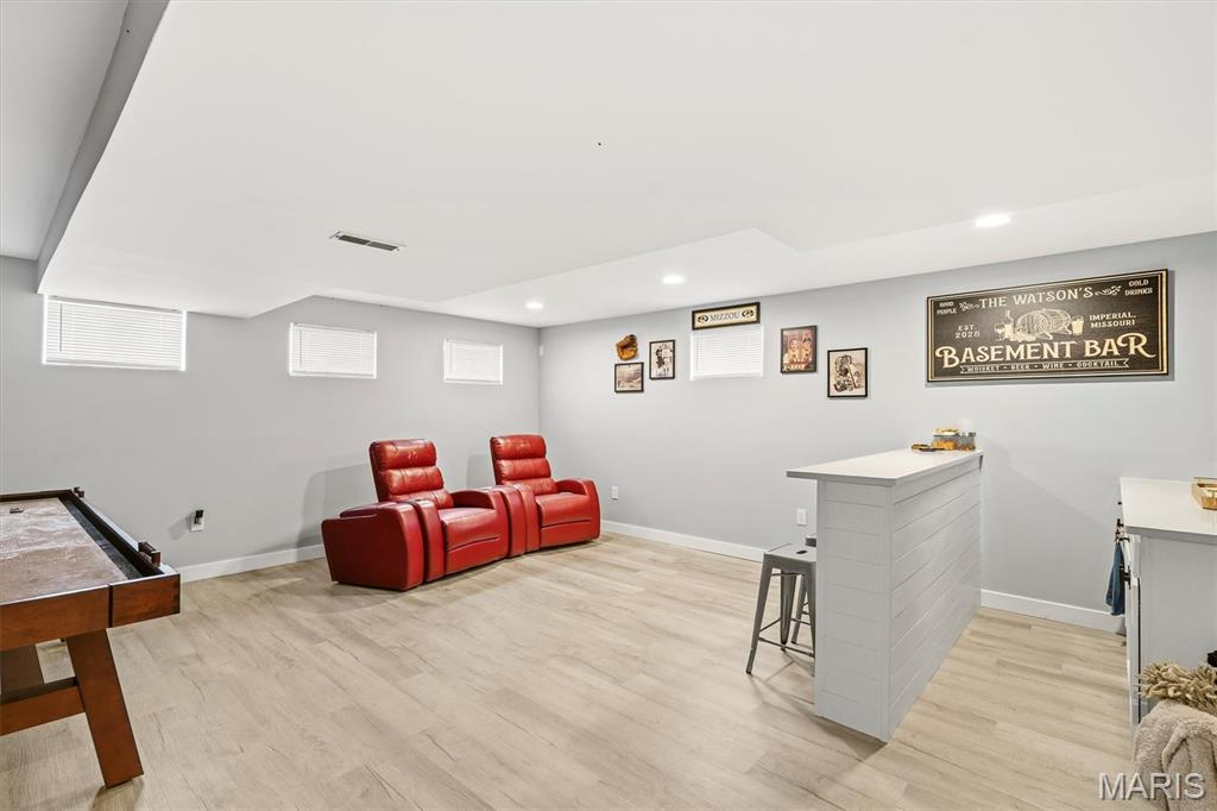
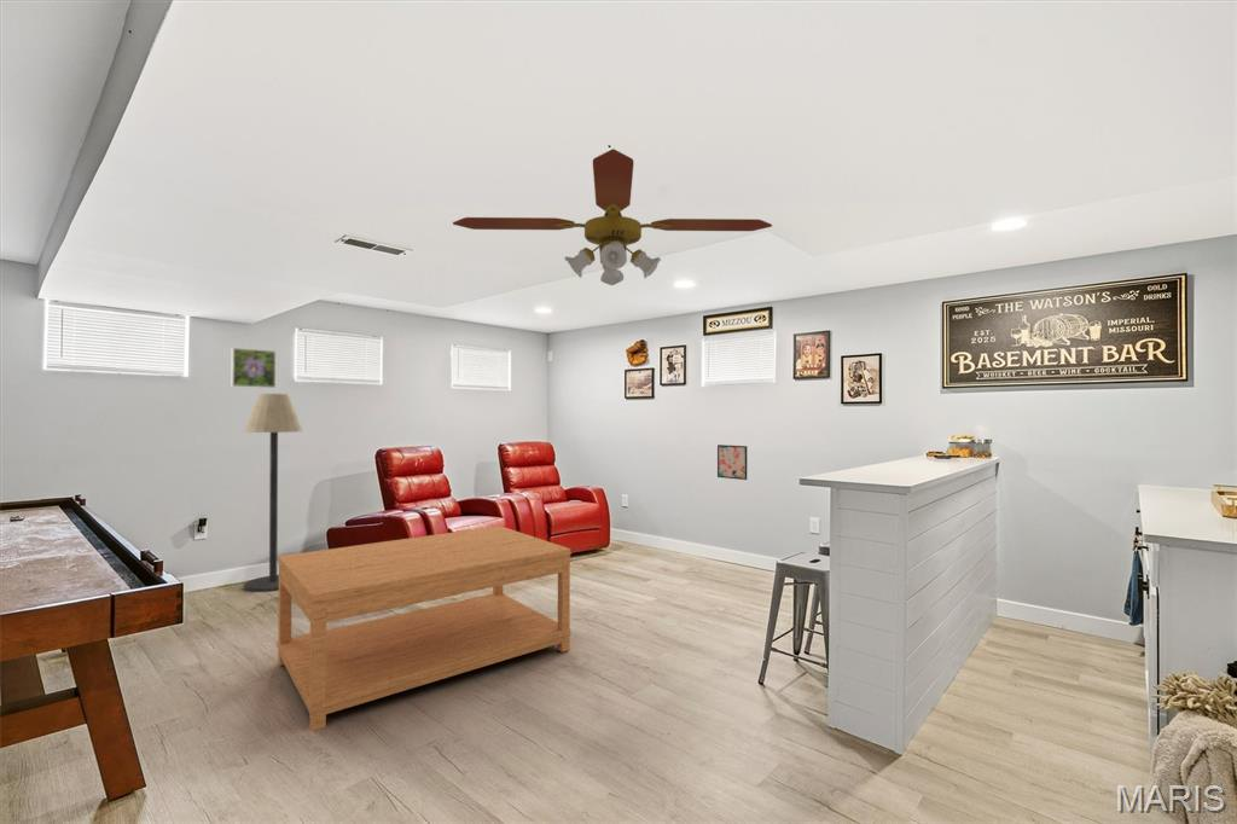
+ floor lamp [243,393,304,593]
+ coffee table [277,524,571,732]
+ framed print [231,347,277,389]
+ ceiling fan [452,147,773,286]
+ wall art [716,443,748,481]
